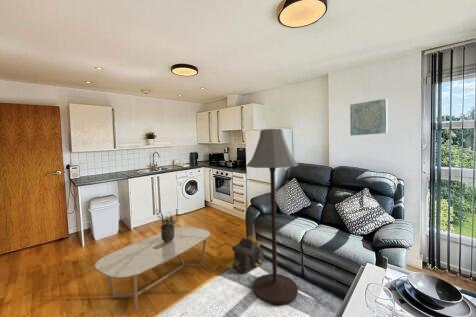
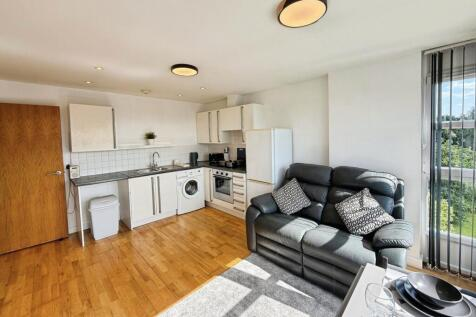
- potted plant [155,209,177,242]
- backpack [231,235,265,274]
- coffee table [93,225,212,312]
- floor lamp [245,128,300,306]
- wall art [349,98,388,137]
